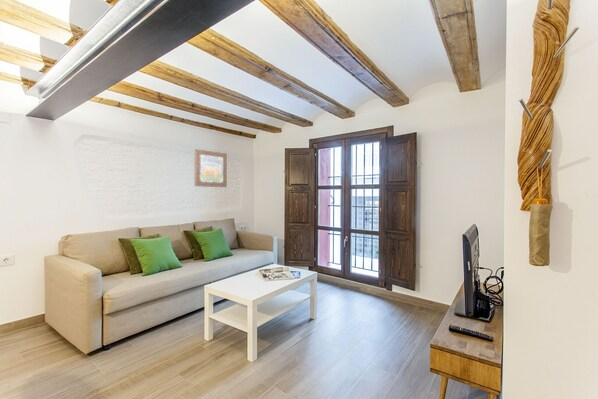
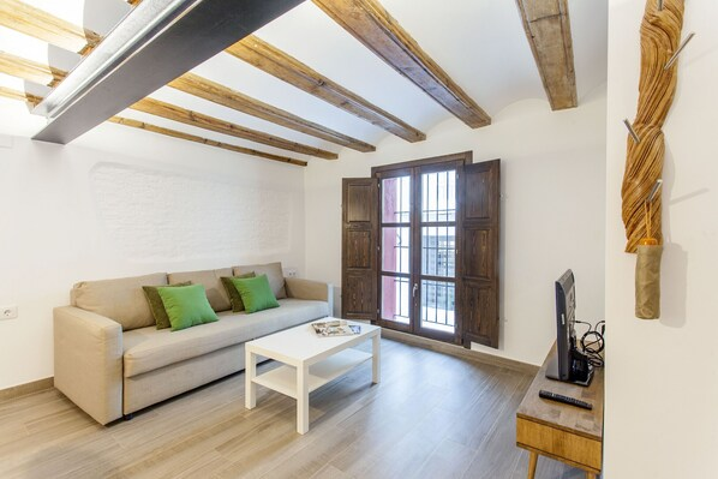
- wall art [193,148,228,188]
